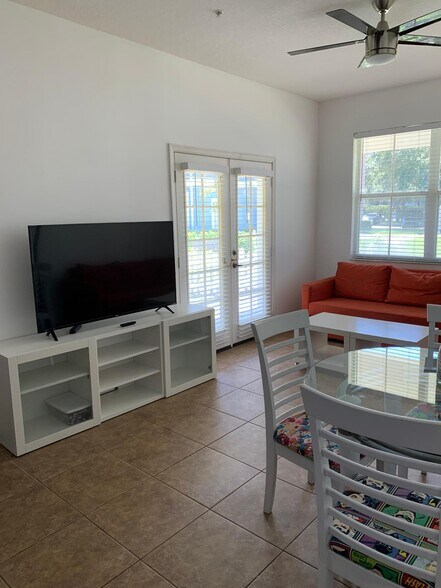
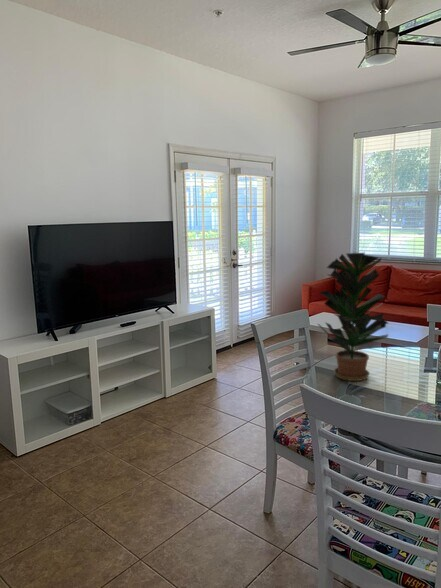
+ potted plant [312,252,390,382]
